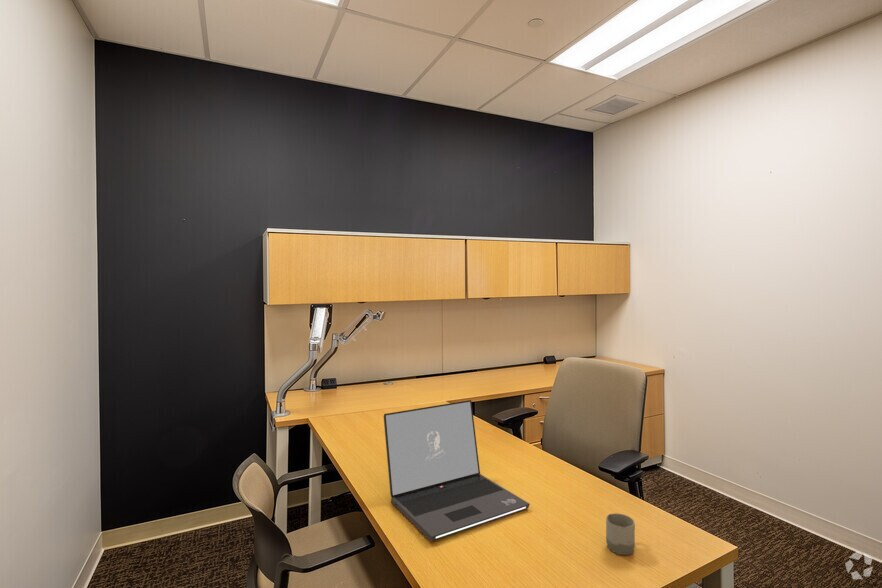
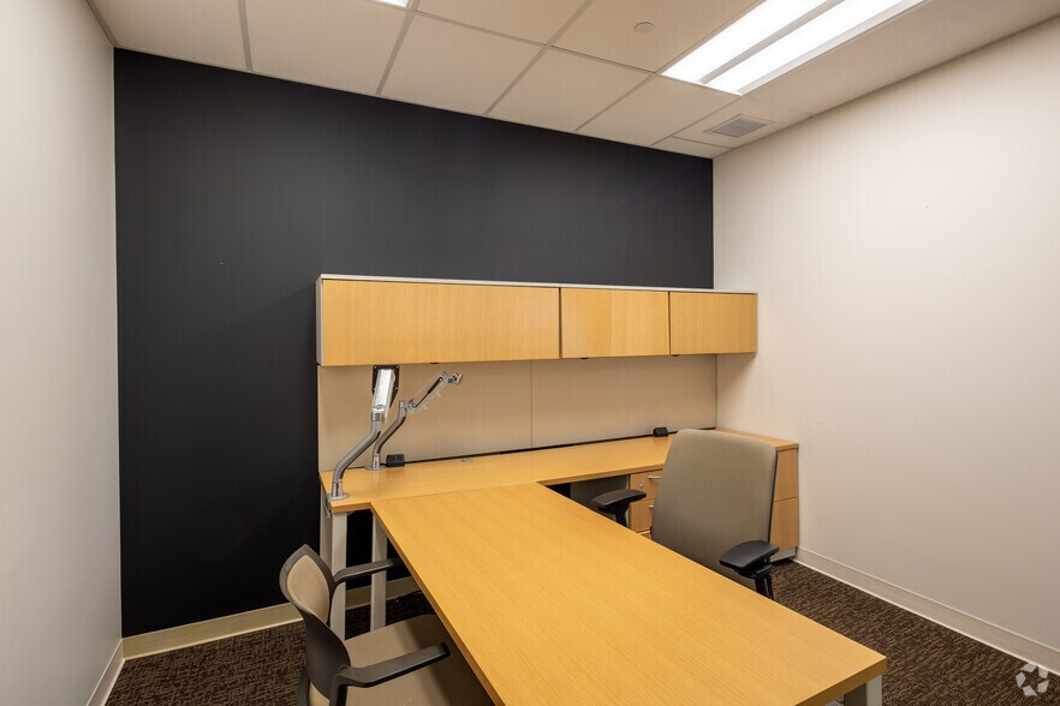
- laptop [383,399,531,542]
- cup [605,512,636,556]
